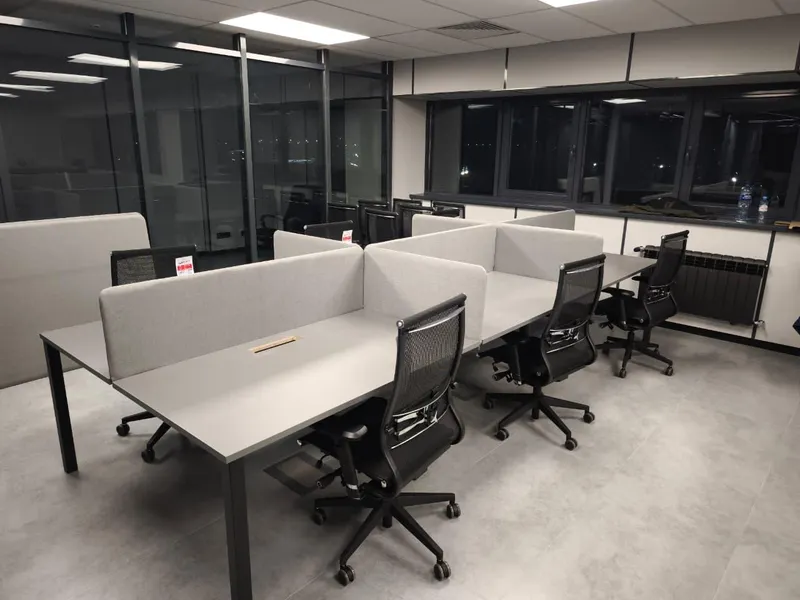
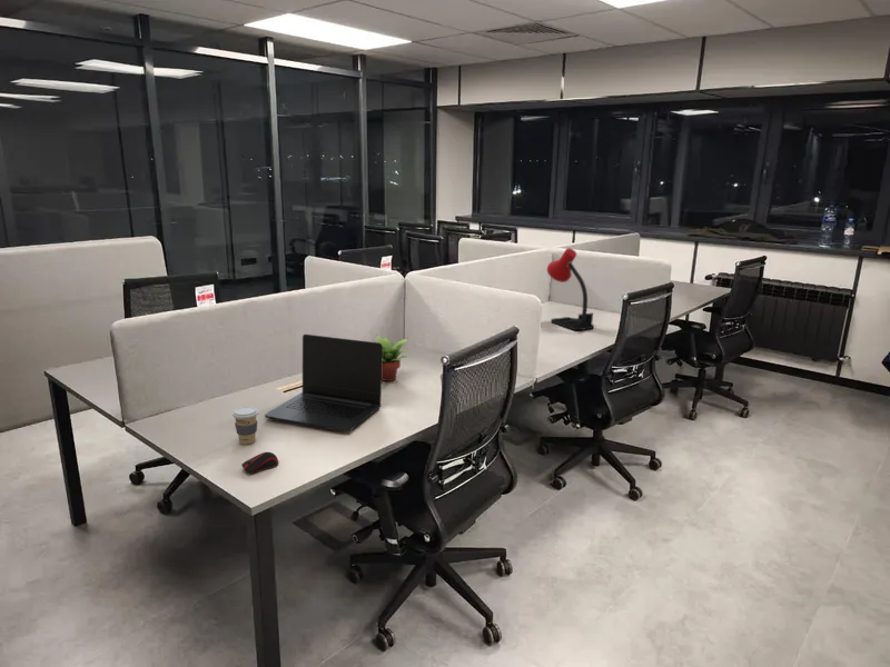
+ desk lamp [546,247,595,331]
+ computer mouse [240,451,279,475]
+ succulent plant [372,334,411,382]
+ coffee cup [231,406,259,446]
+ laptop [264,334,383,434]
